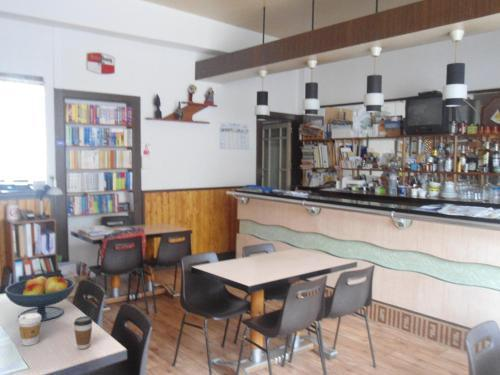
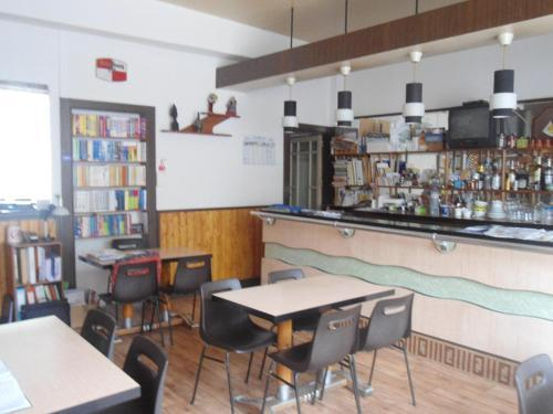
- fruit bowl [3,275,76,322]
- coffee cup [17,313,42,347]
- coffee cup [73,315,94,350]
